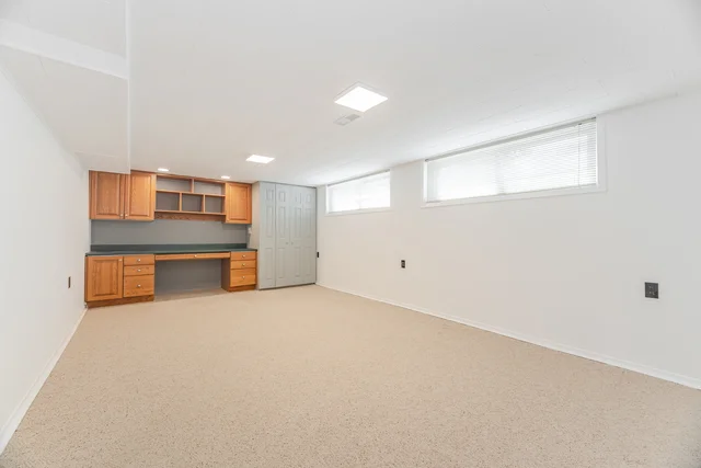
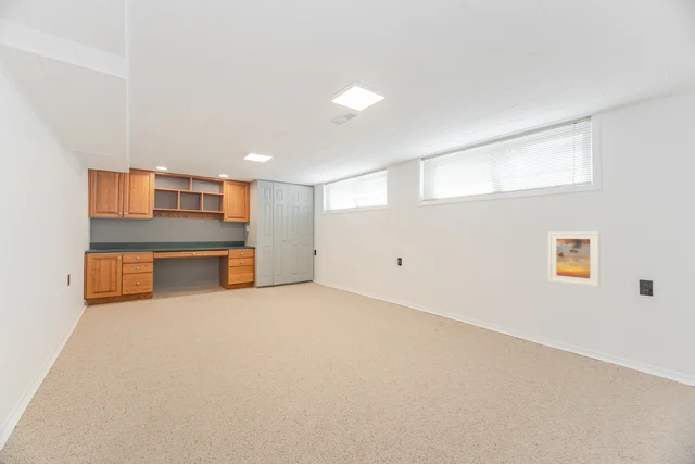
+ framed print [547,230,601,288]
